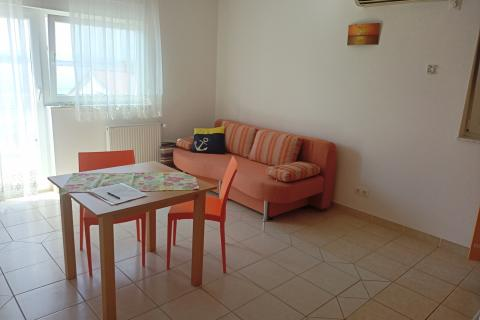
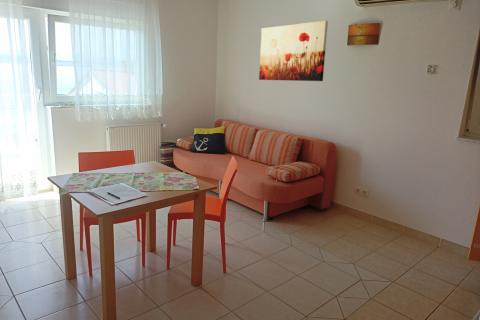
+ wall art [258,20,329,82]
